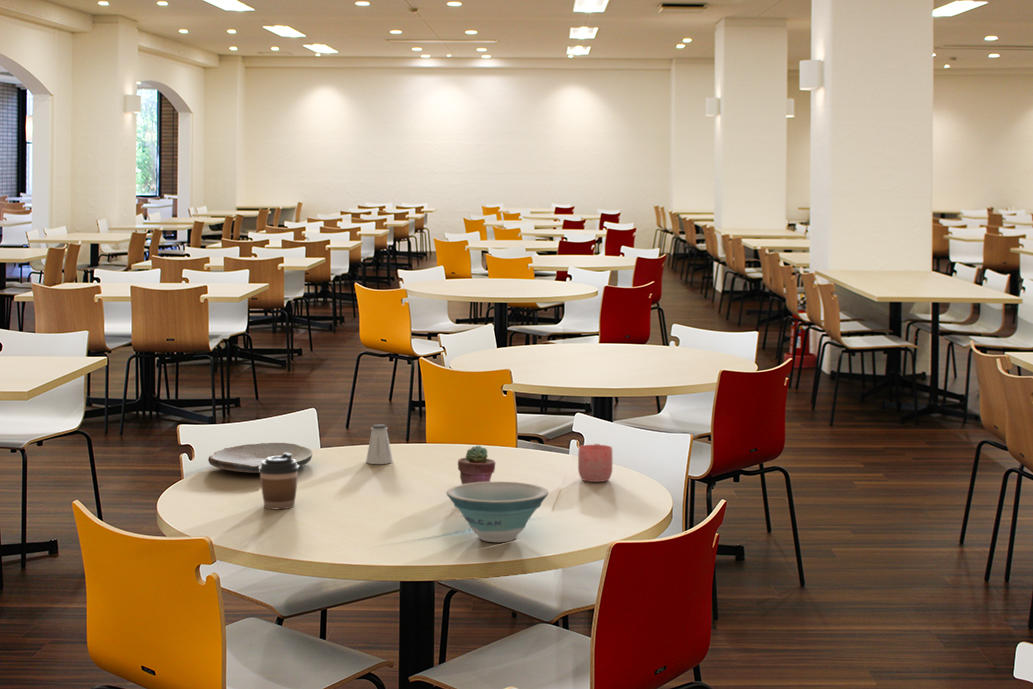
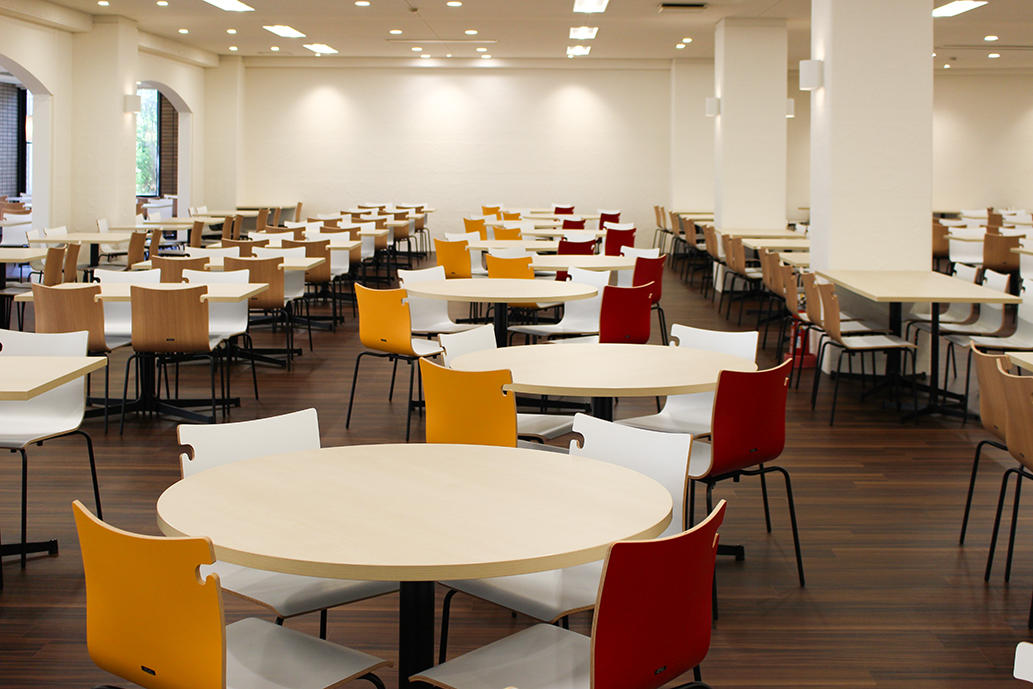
- potted succulent [457,445,496,485]
- plate [207,442,313,474]
- coffee cup [259,453,300,510]
- bowl [445,481,549,543]
- saltshaker [365,423,394,465]
- mug [577,443,613,483]
